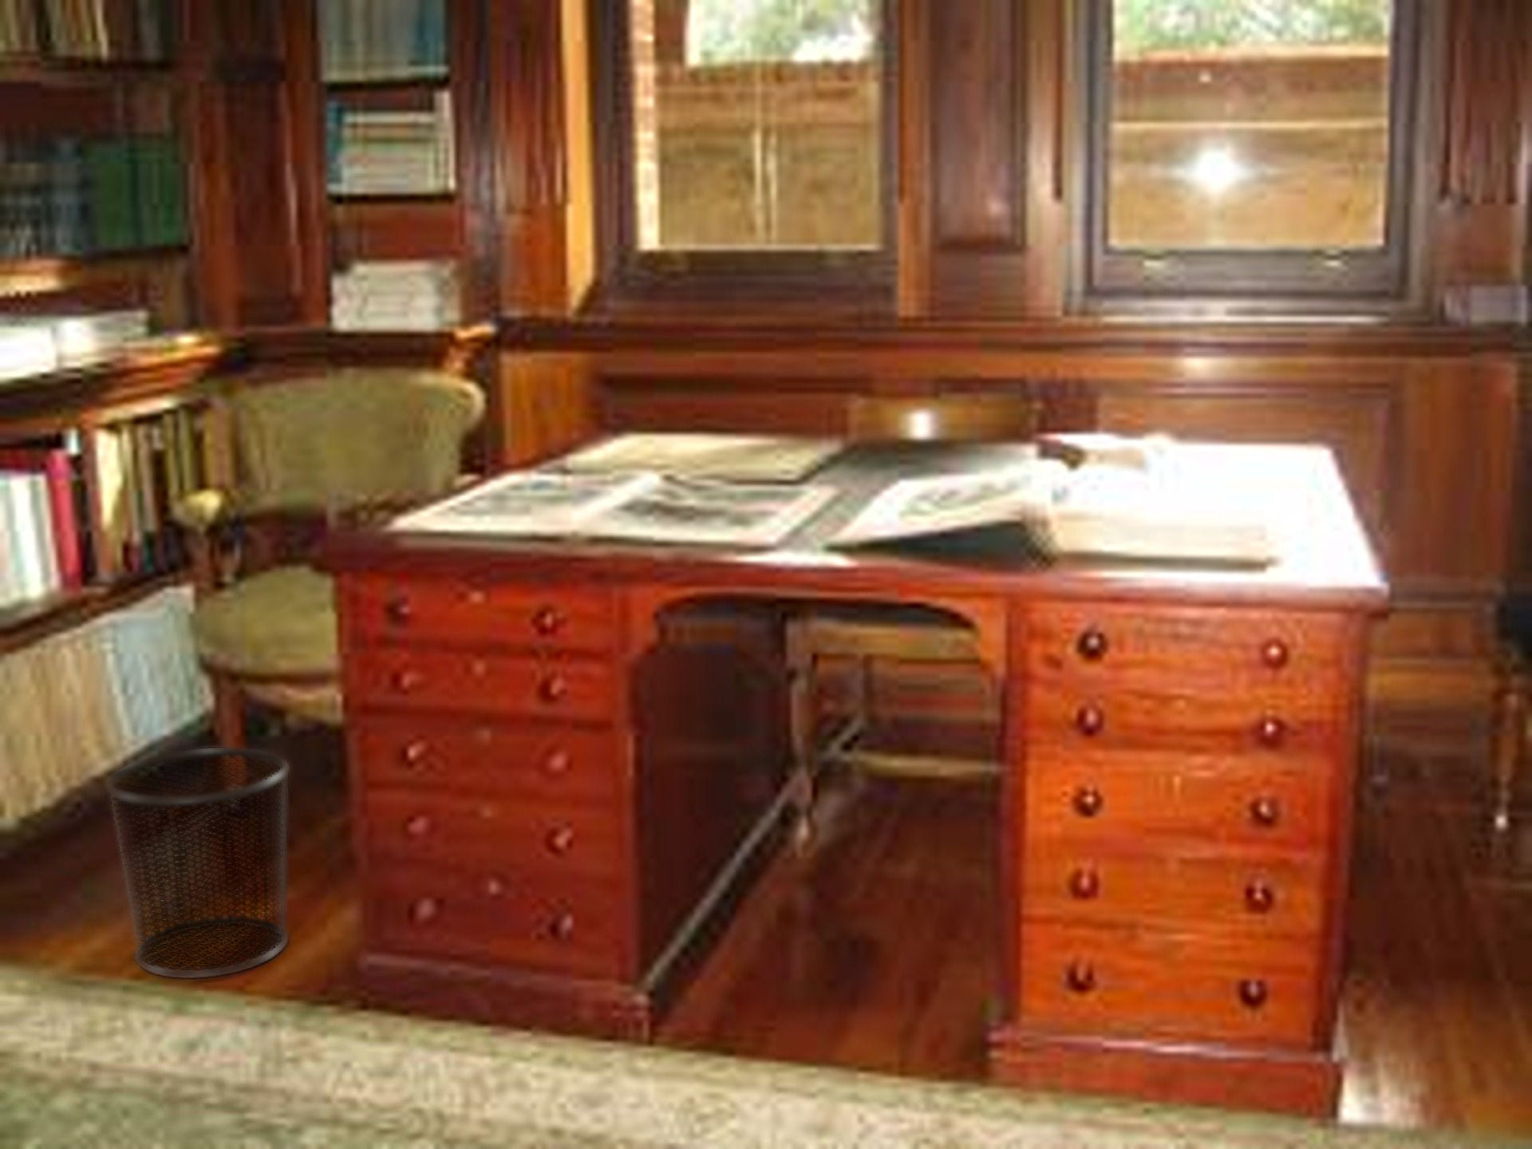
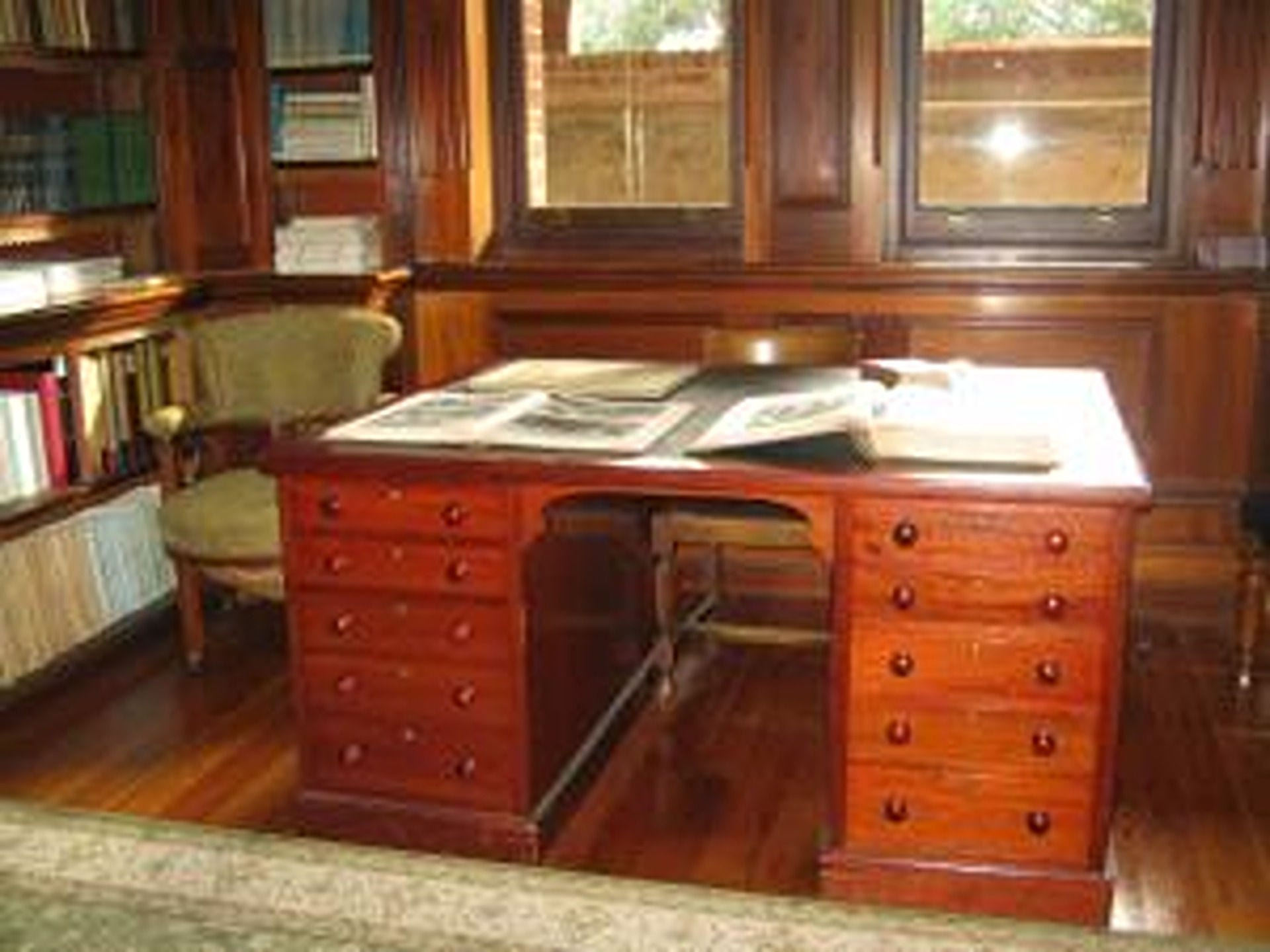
- waste bin [104,747,291,979]
